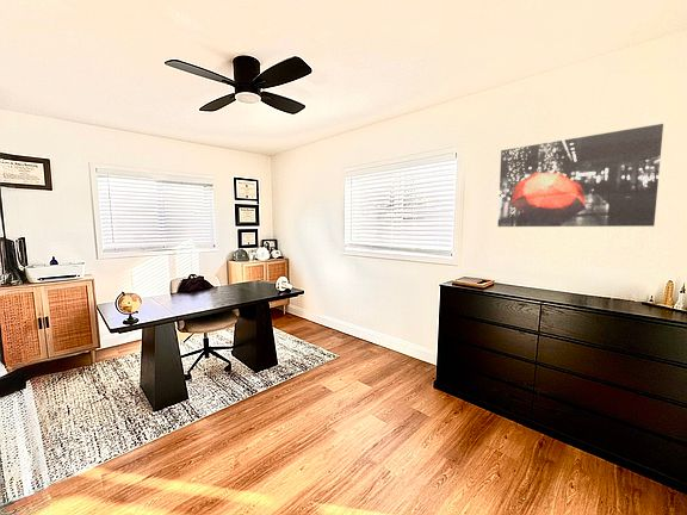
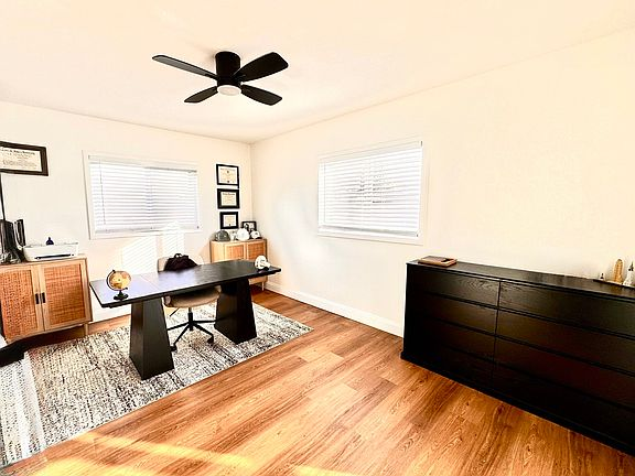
- wall art [496,123,664,228]
